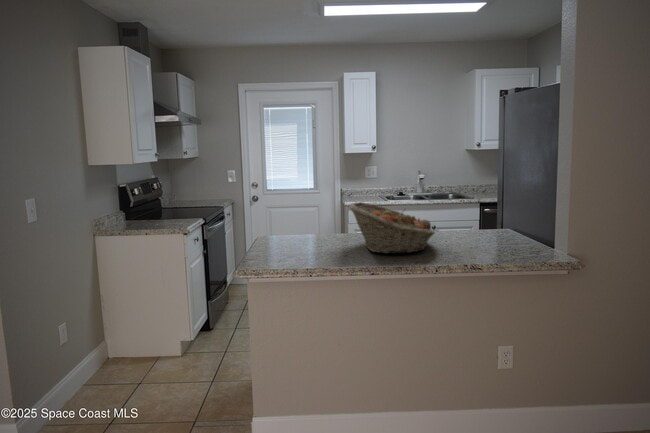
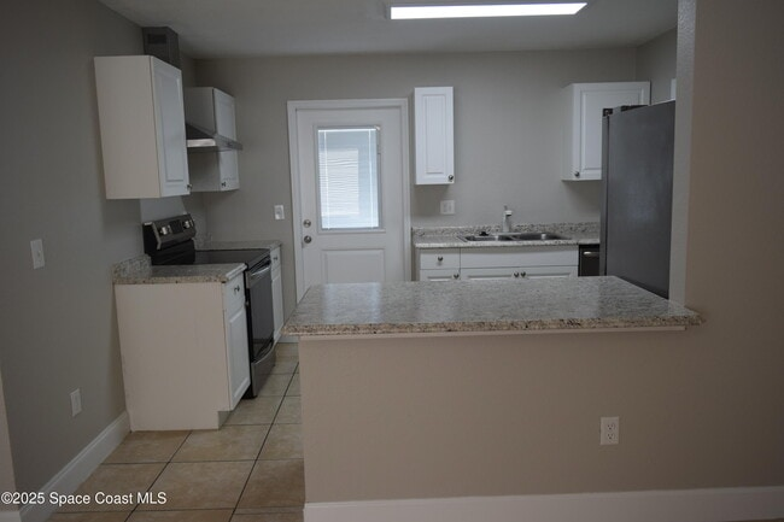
- fruit basket [348,201,436,255]
